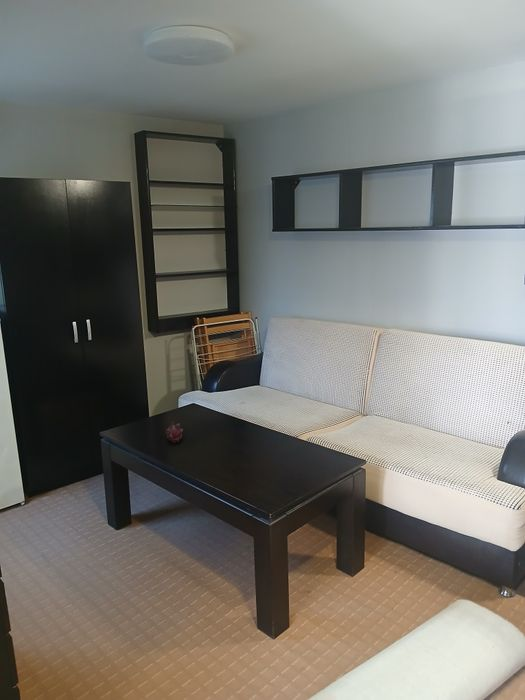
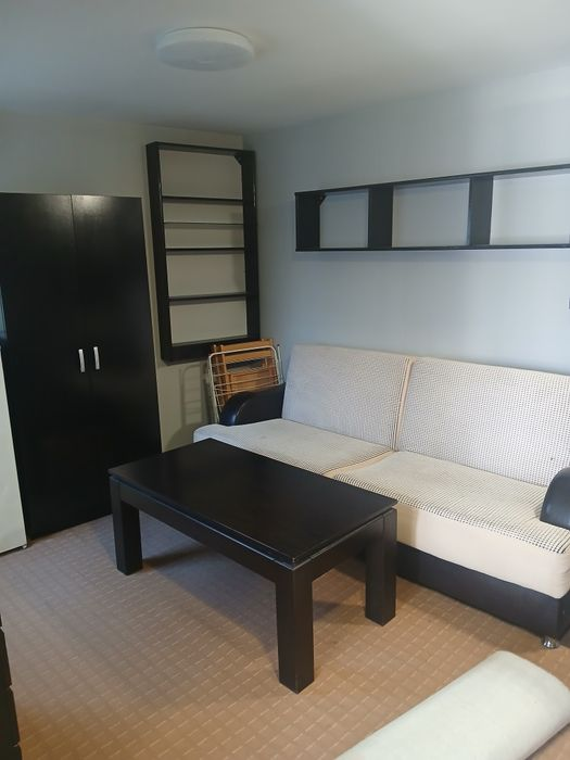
- fruit [165,421,184,444]
